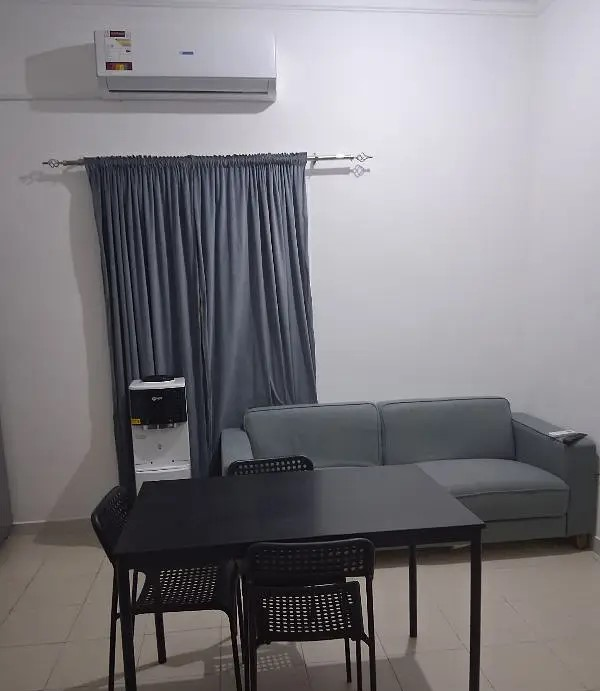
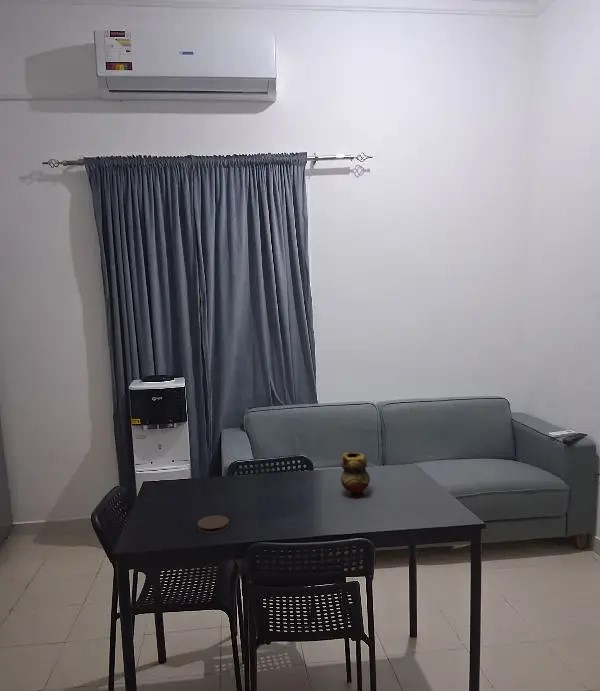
+ teapot [340,451,371,499]
+ coaster [197,514,230,534]
